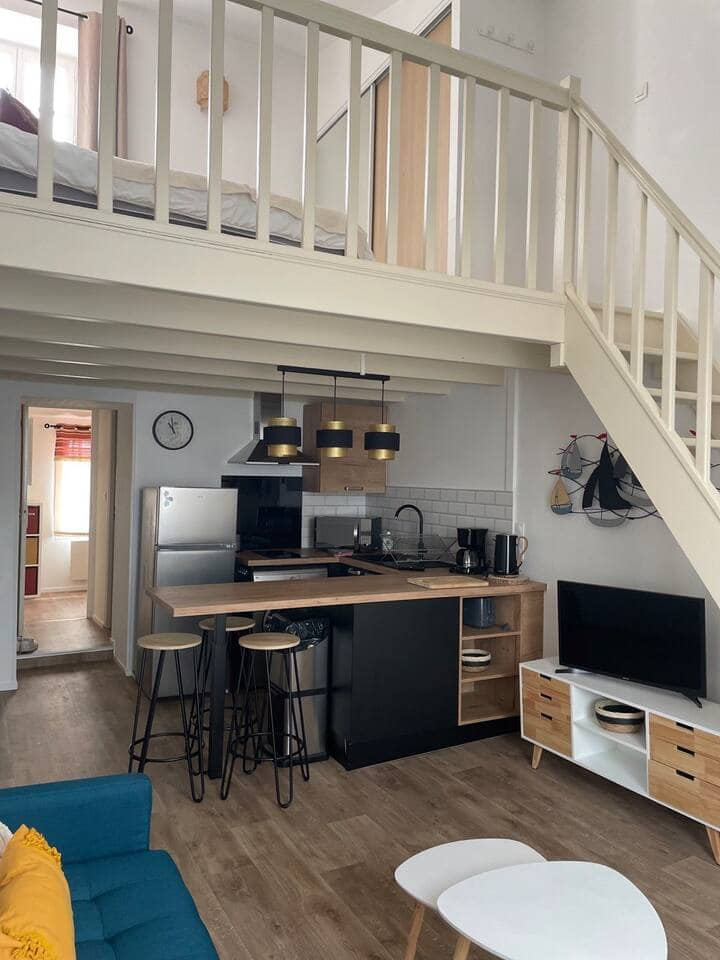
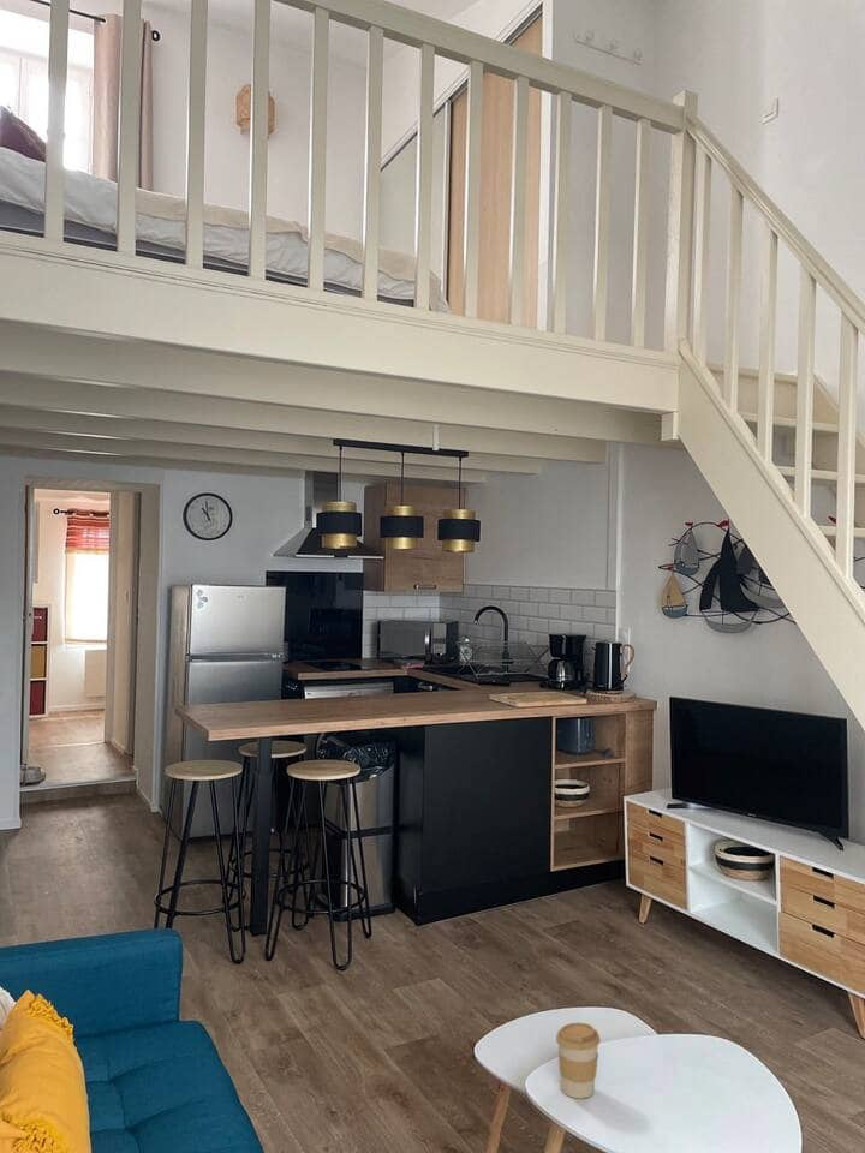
+ coffee cup [555,1022,601,1100]
